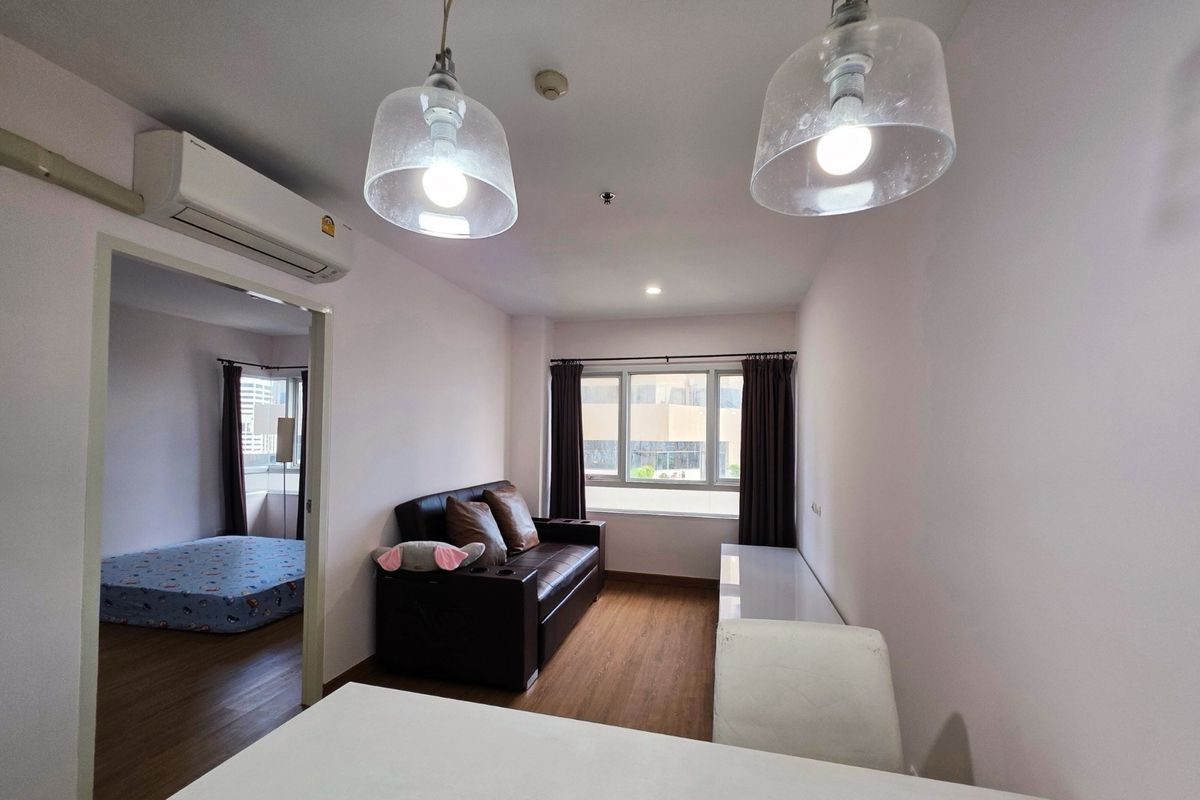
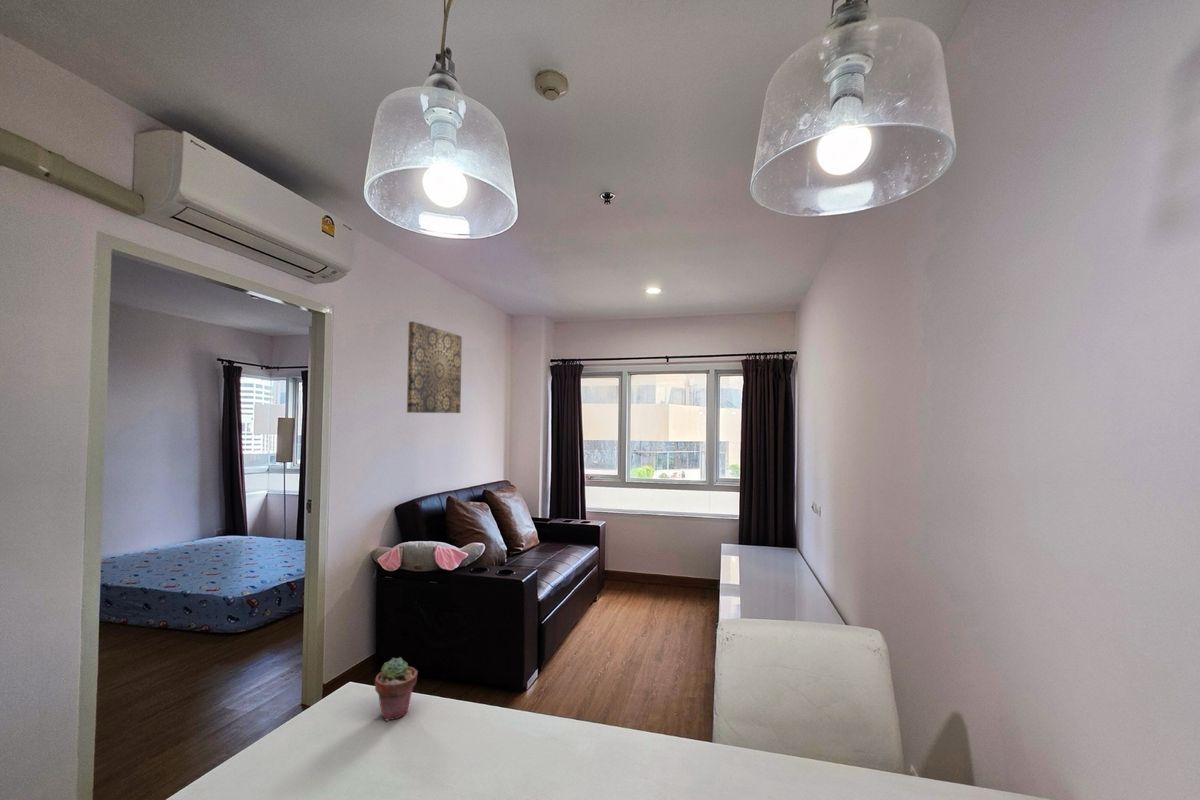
+ potted succulent [374,656,419,722]
+ wall art [406,321,463,414]
